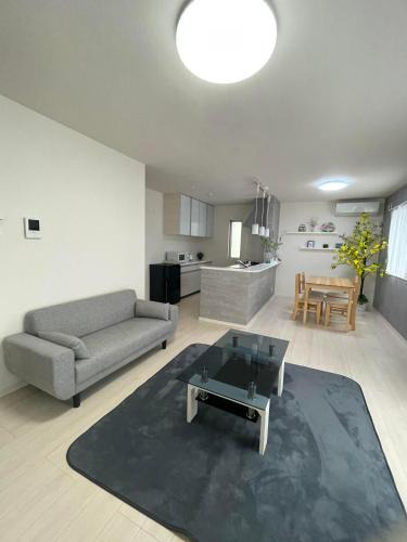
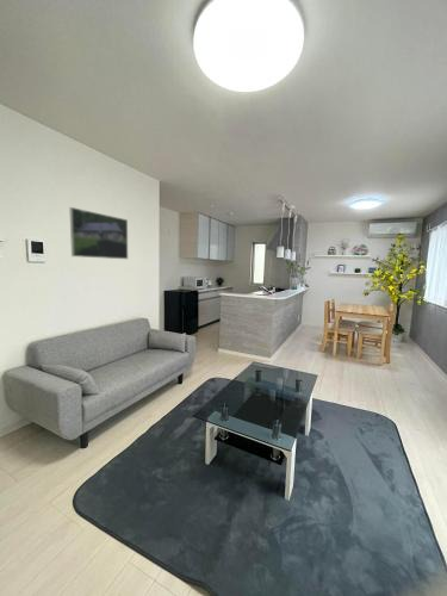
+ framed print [68,206,129,260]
